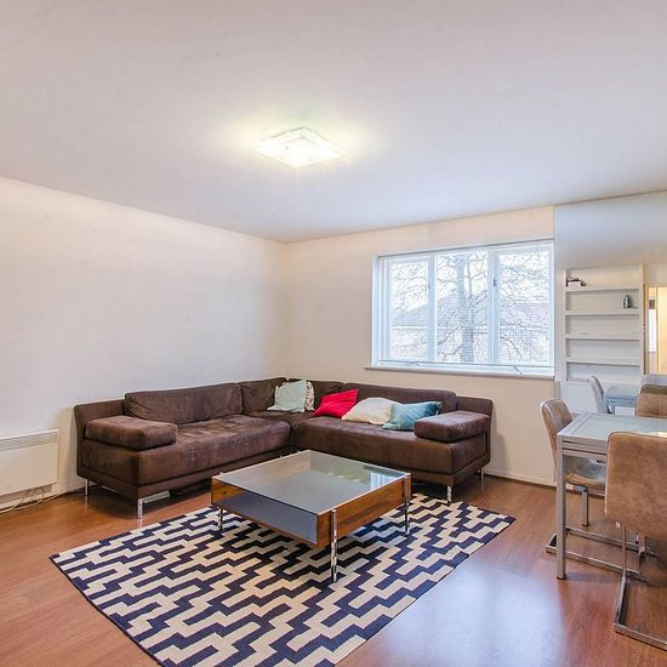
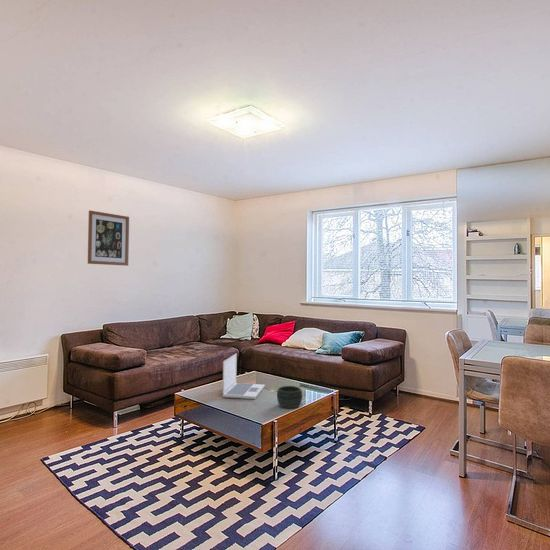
+ wall art [87,210,130,267]
+ bowl [276,385,303,409]
+ laptop [222,352,266,400]
